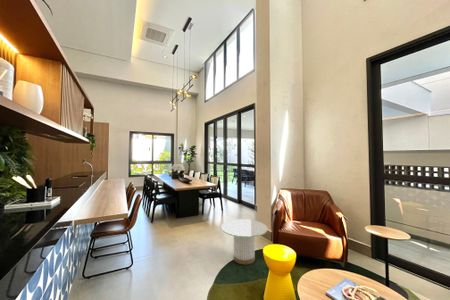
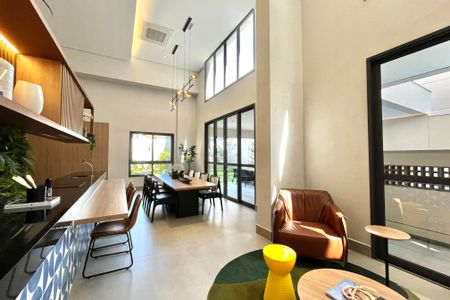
- side table [220,218,268,266]
